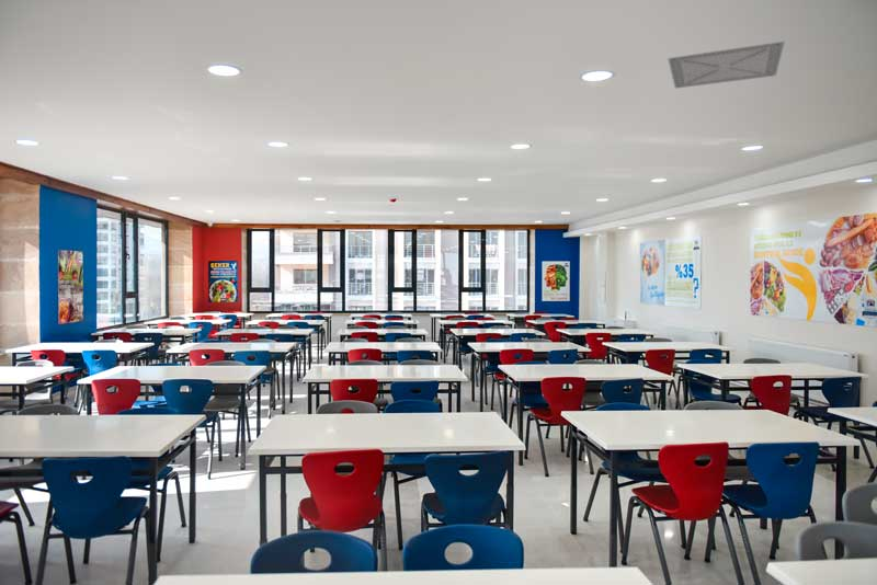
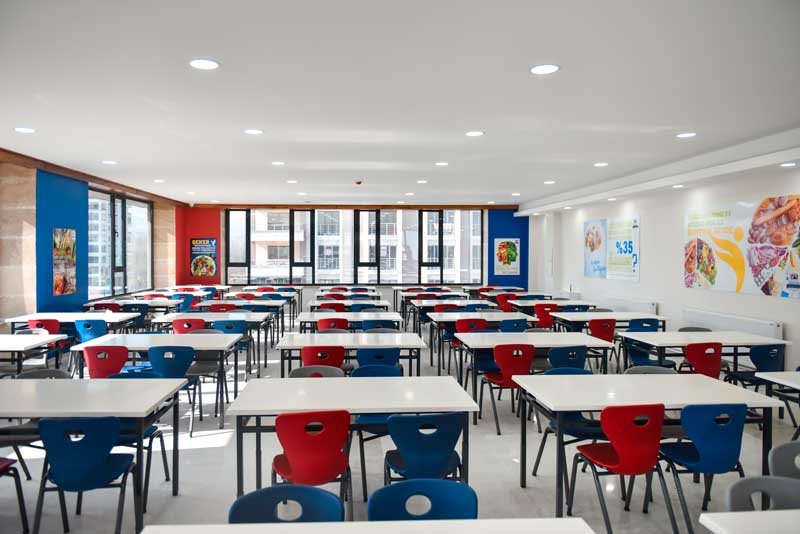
- ceiling vent [667,41,786,90]
